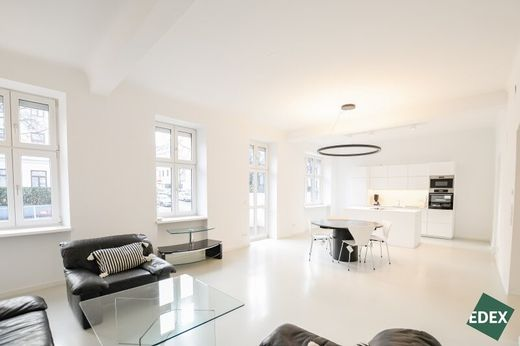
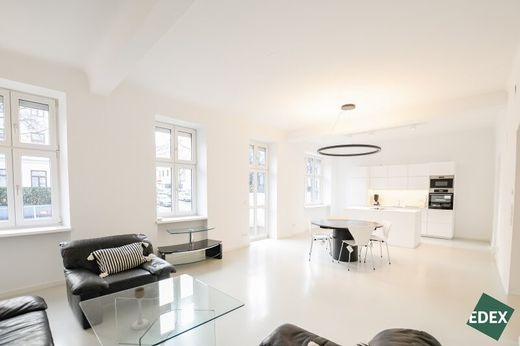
+ candle holder [131,286,150,331]
